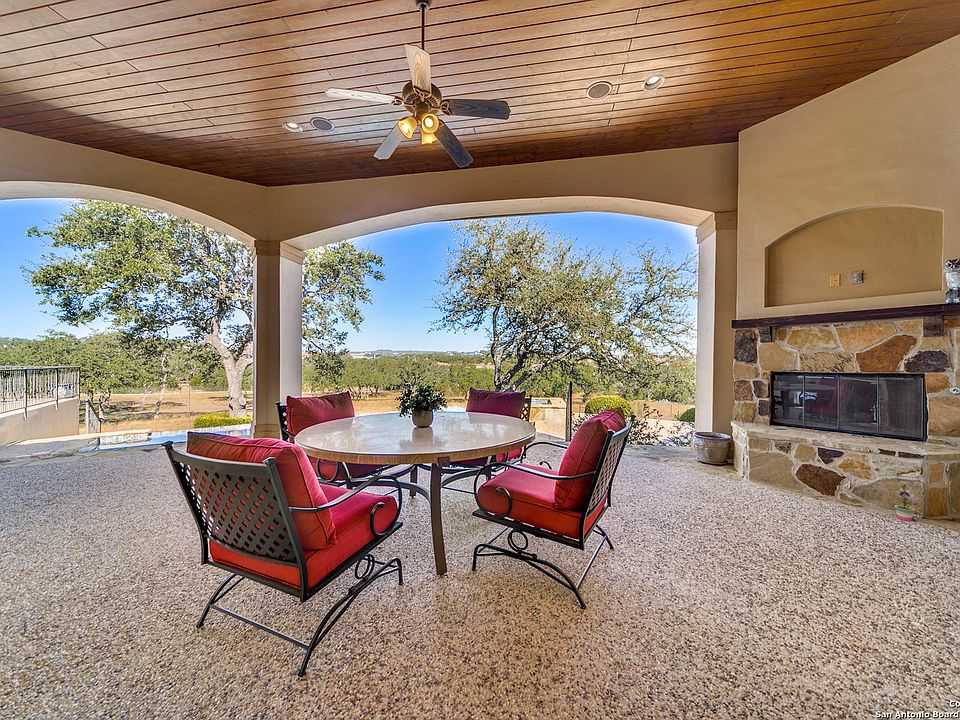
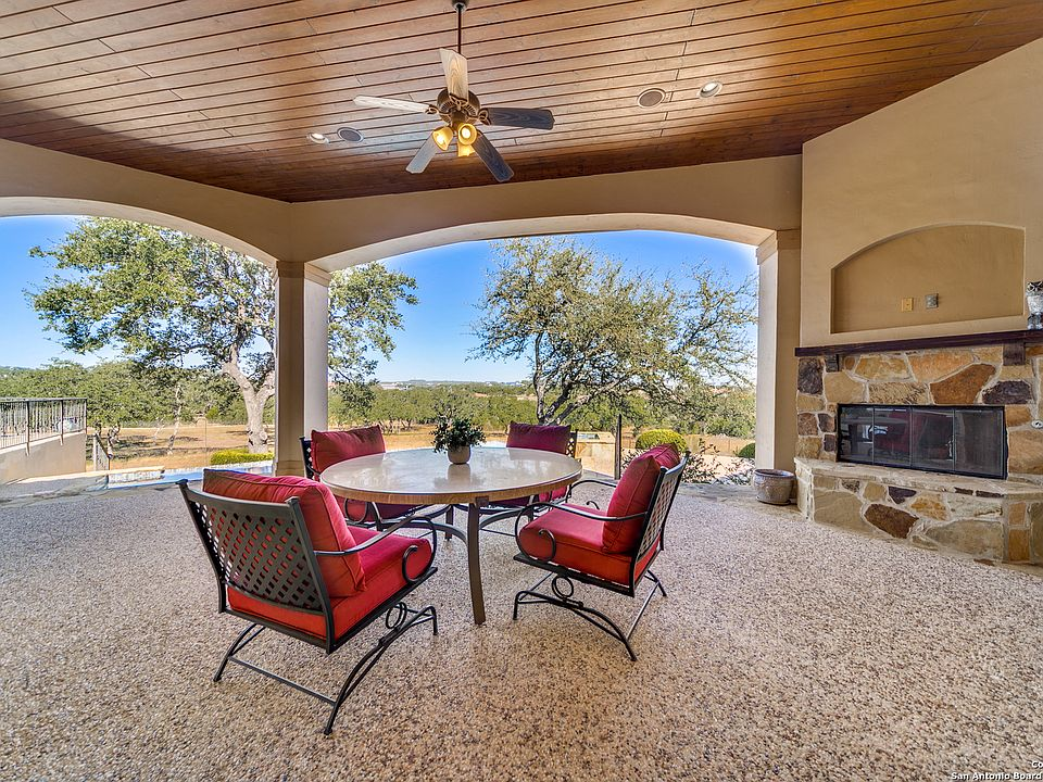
- potted plant [893,476,924,522]
